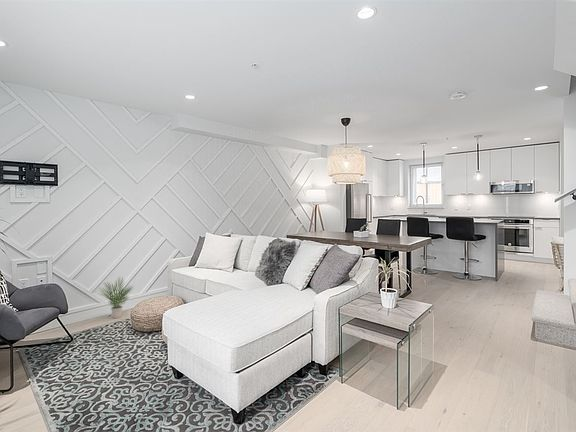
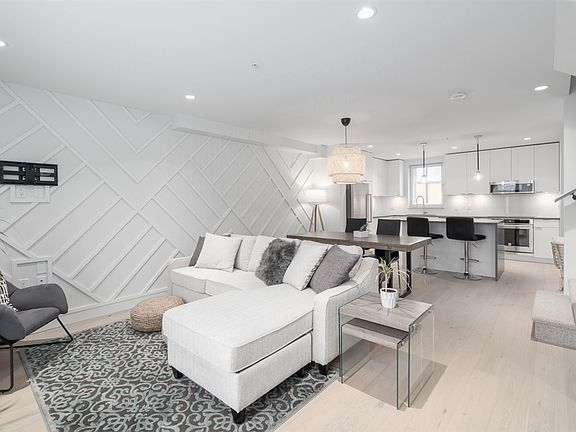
- potted plant [96,276,135,319]
